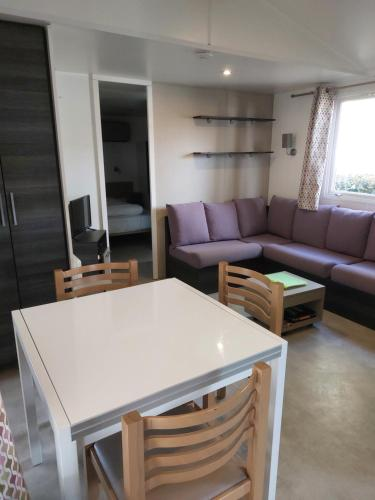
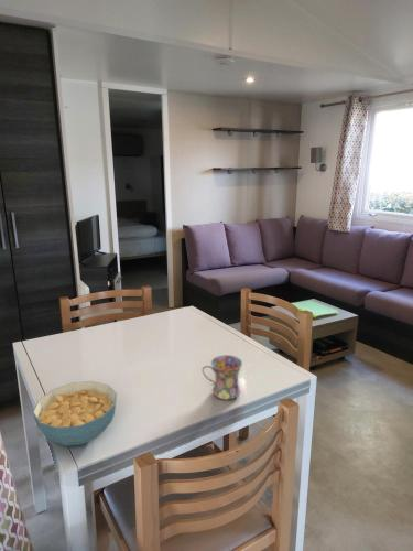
+ mug [202,354,243,401]
+ cereal bowl [32,380,118,447]
